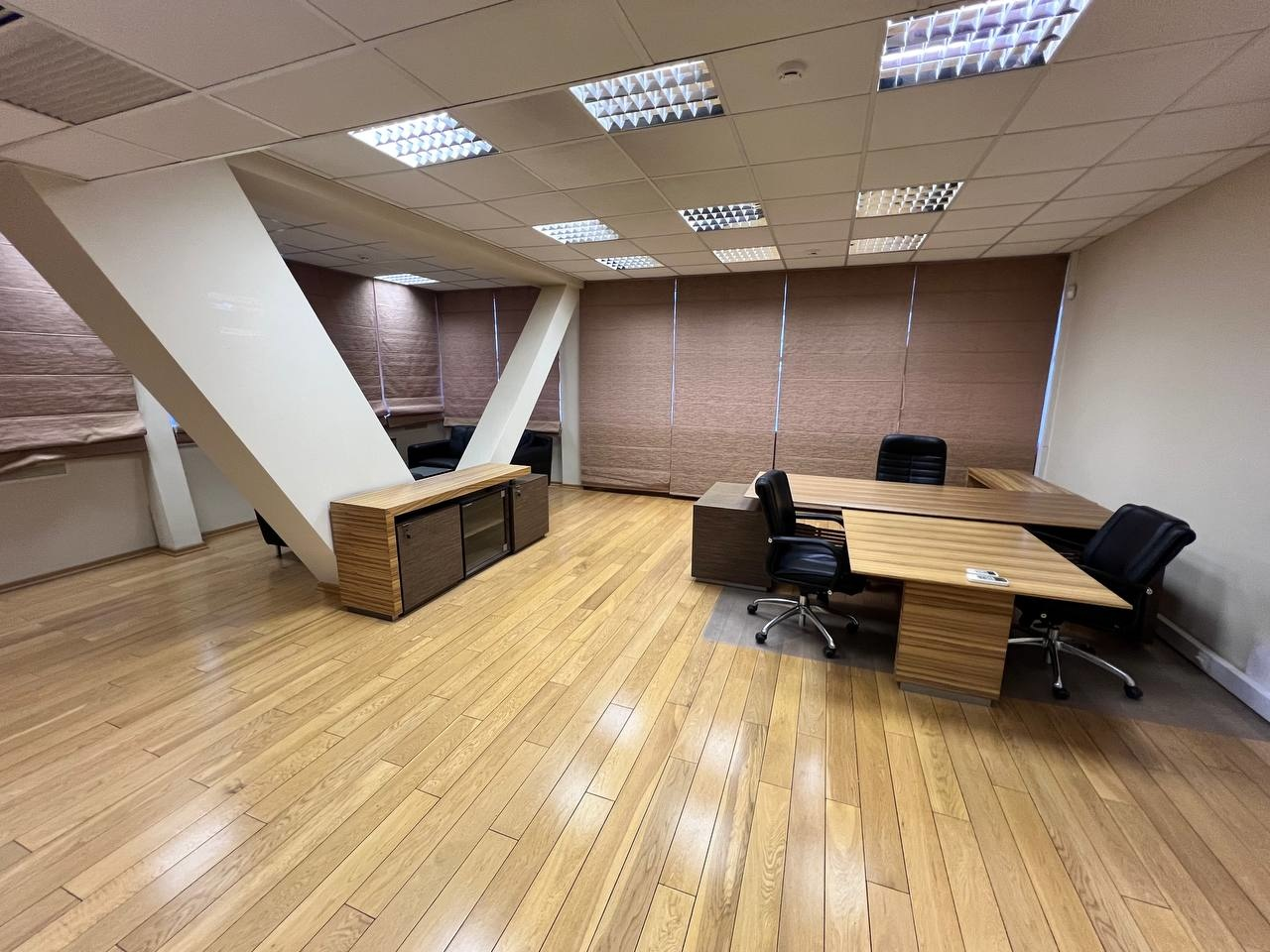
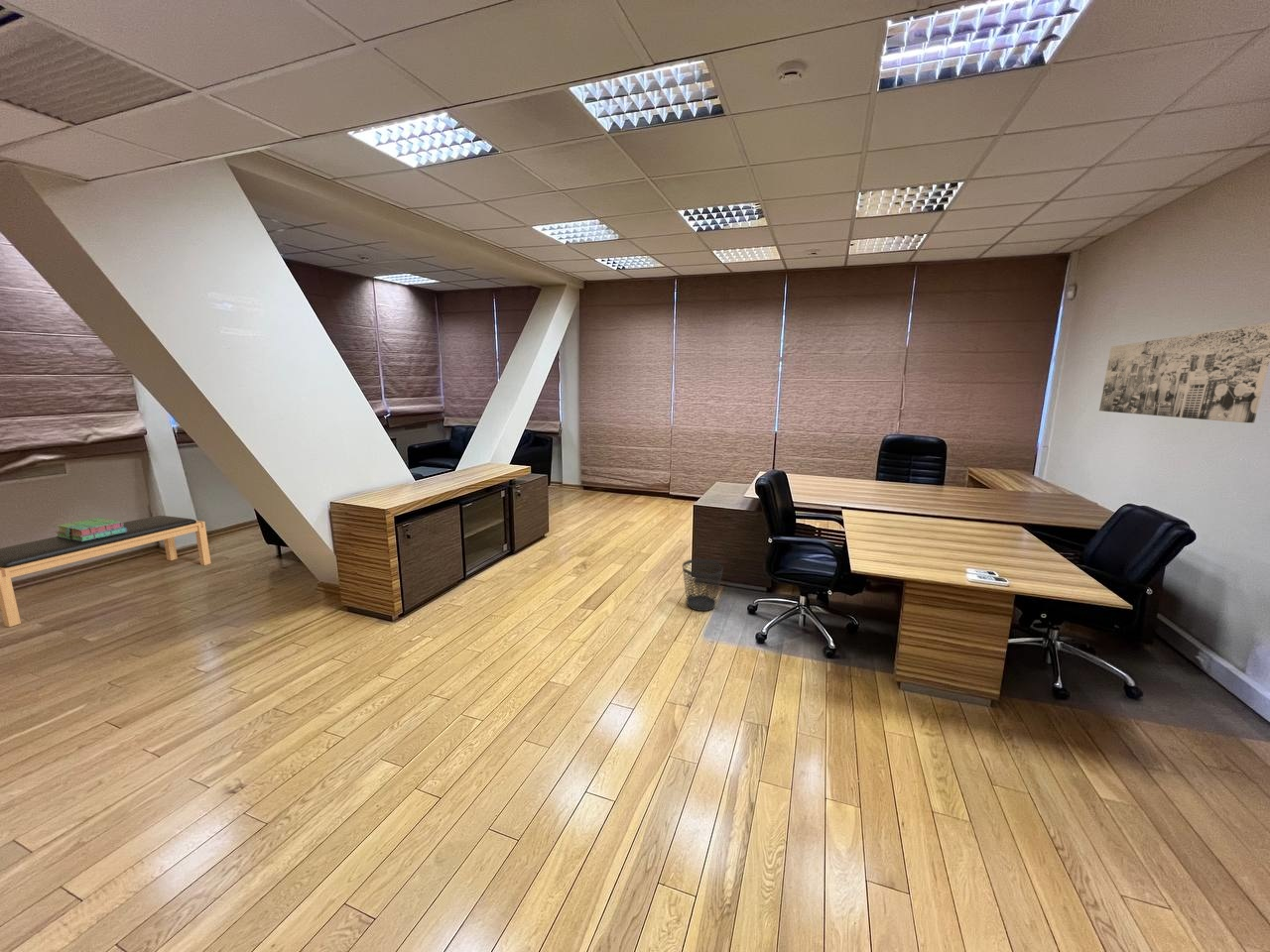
+ wastebasket [682,558,724,612]
+ stack of books [55,517,127,541]
+ bench [0,515,211,628]
+ wall art [1098,321,1270,424]
